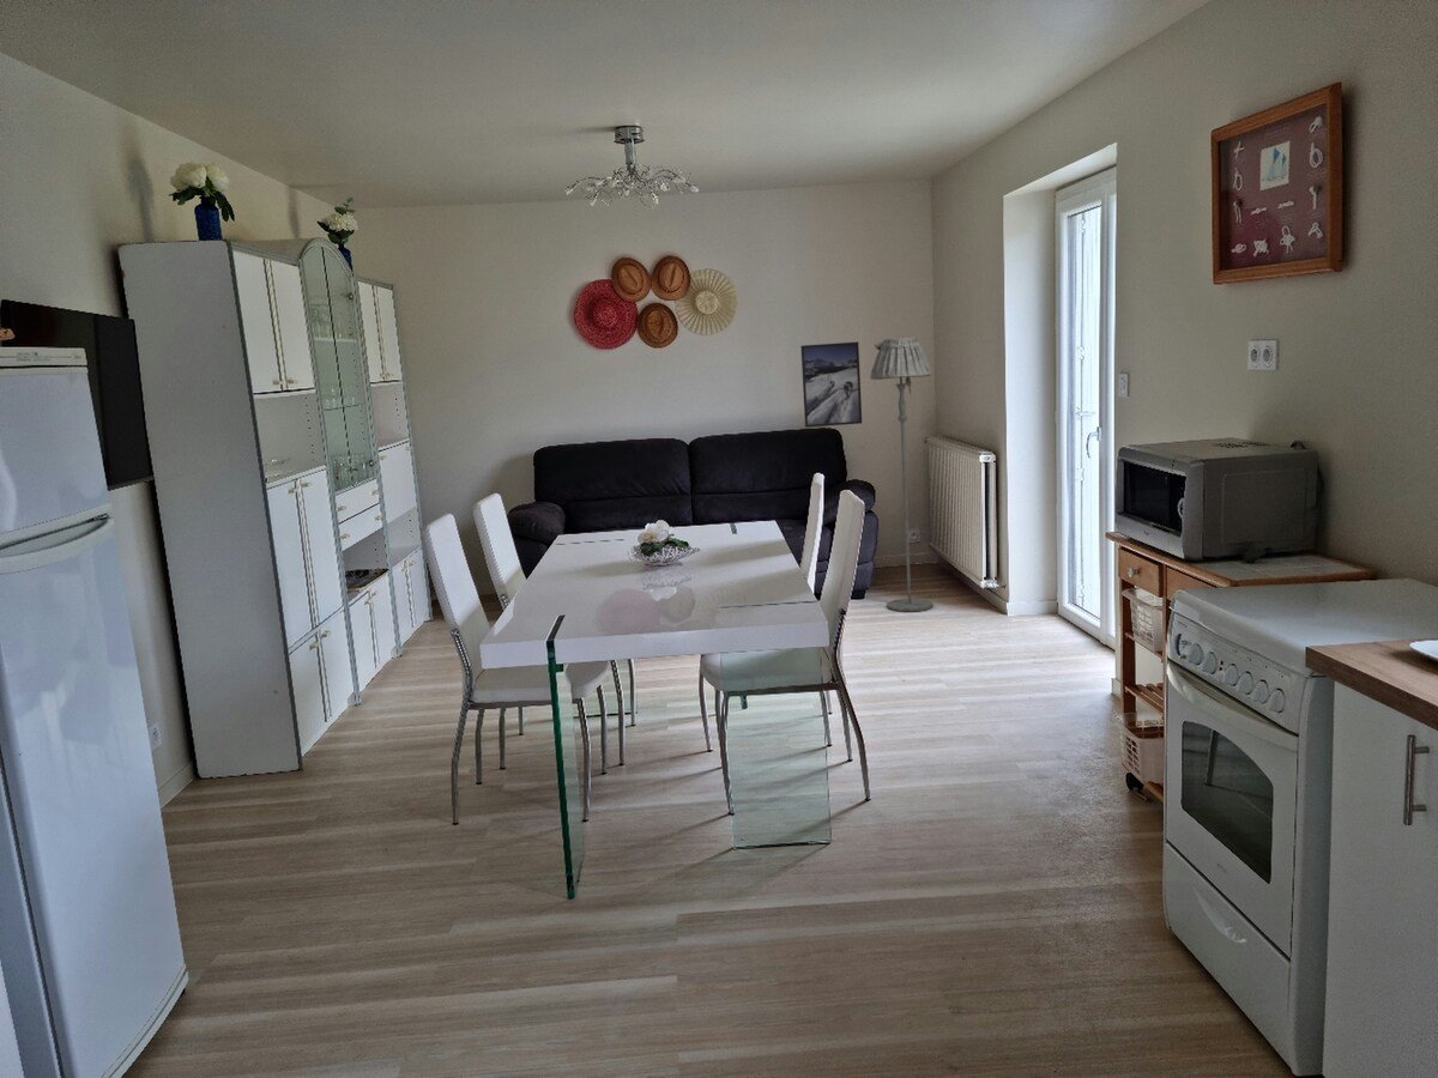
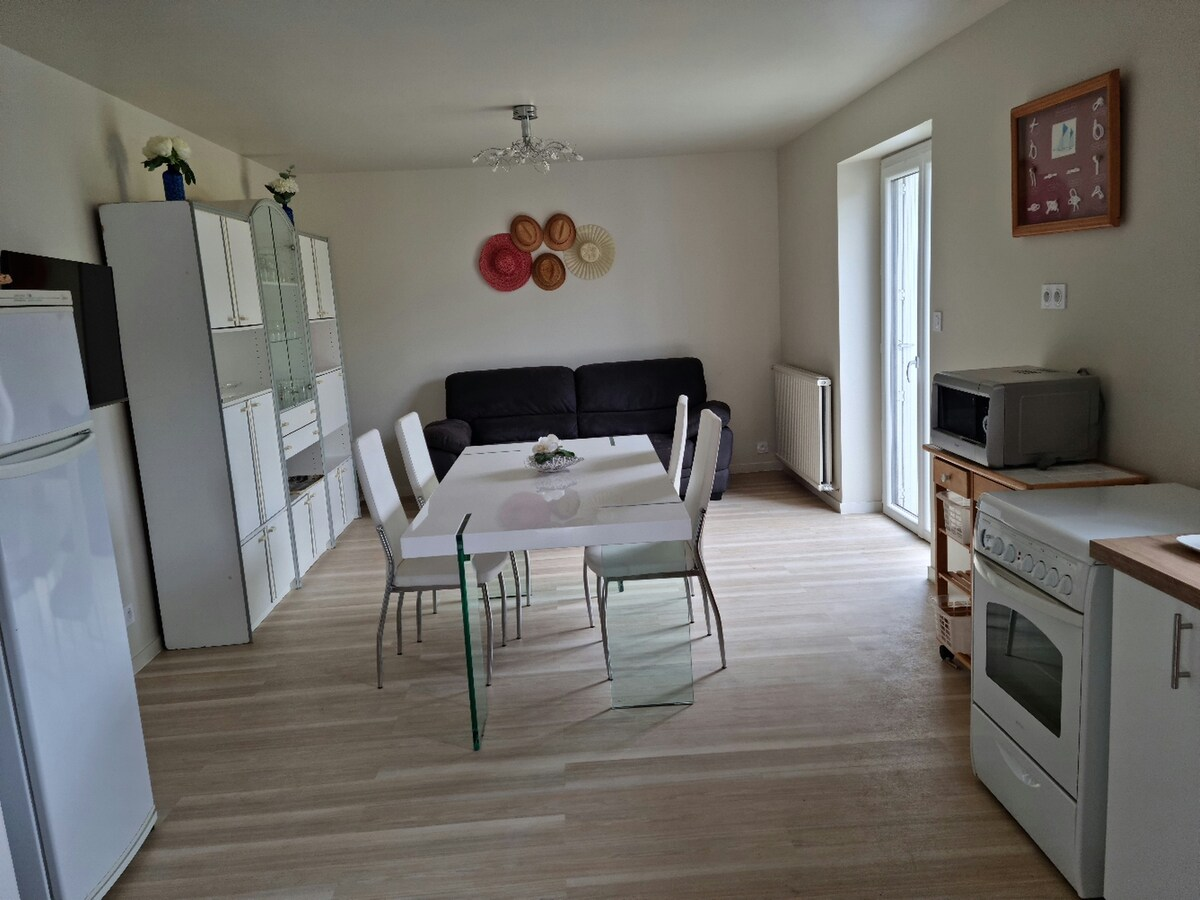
- floor lamp [869,337,934,613]
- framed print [799,341,863,429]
